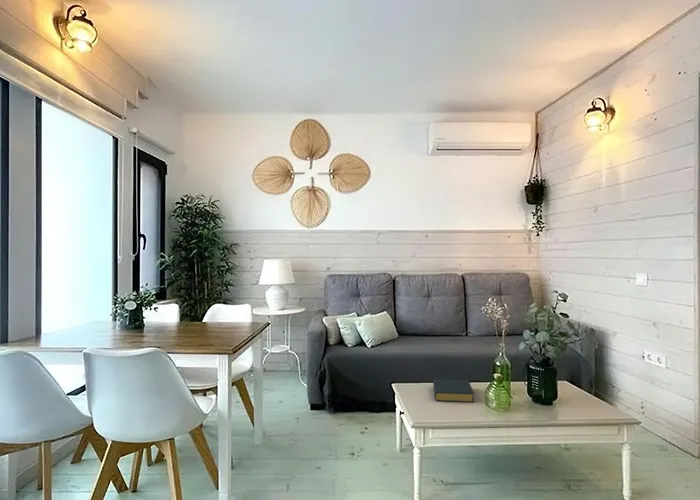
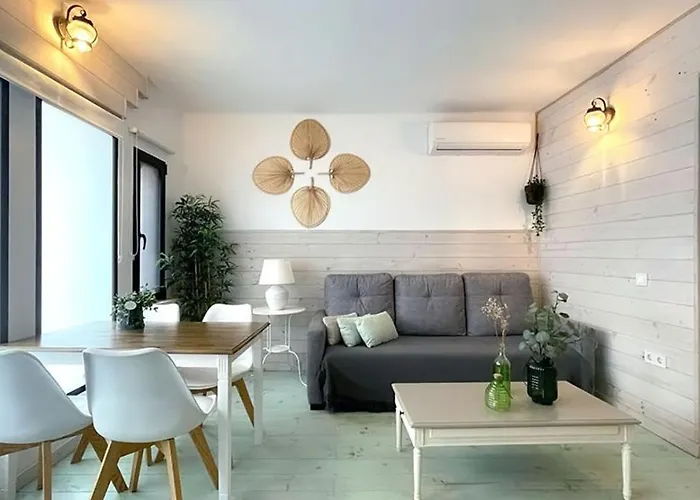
- hardback book [432,378,475,403]
